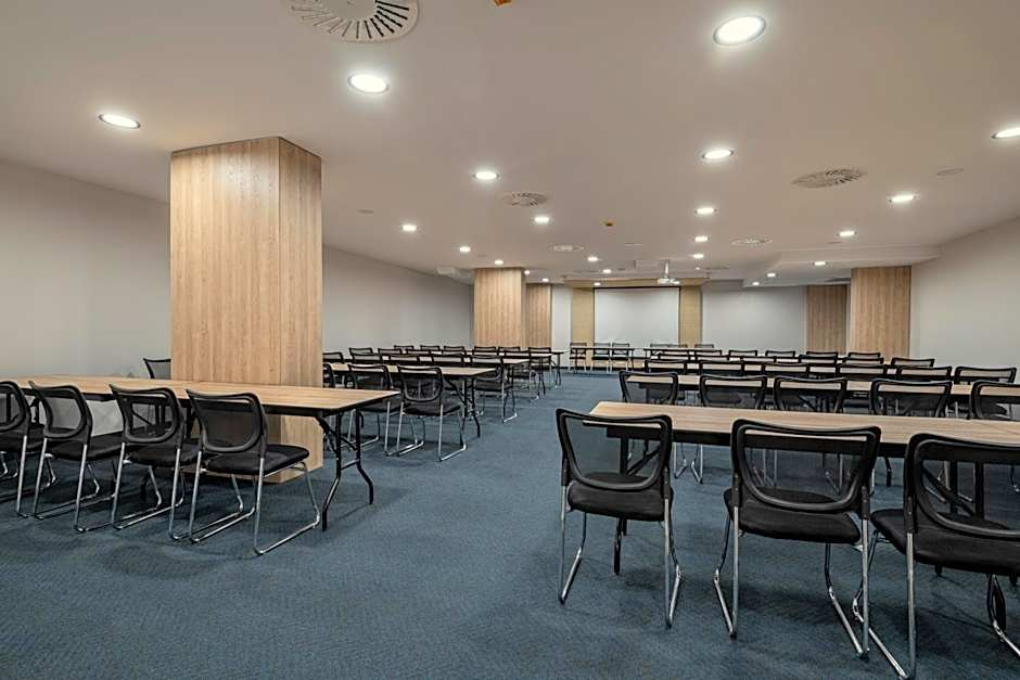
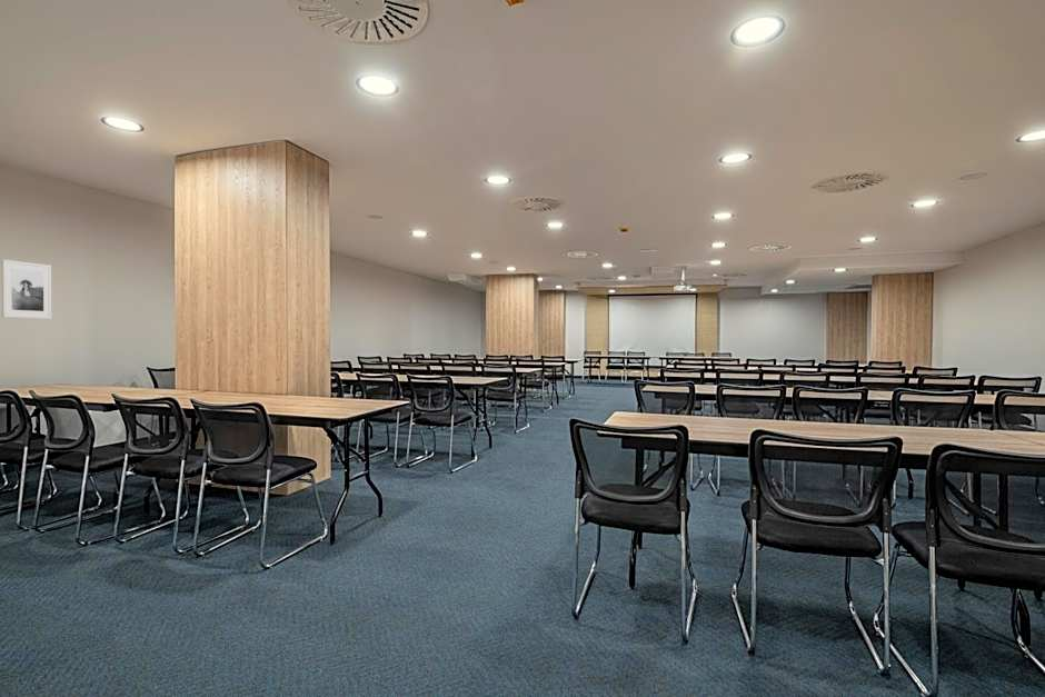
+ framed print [1,258,52,320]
